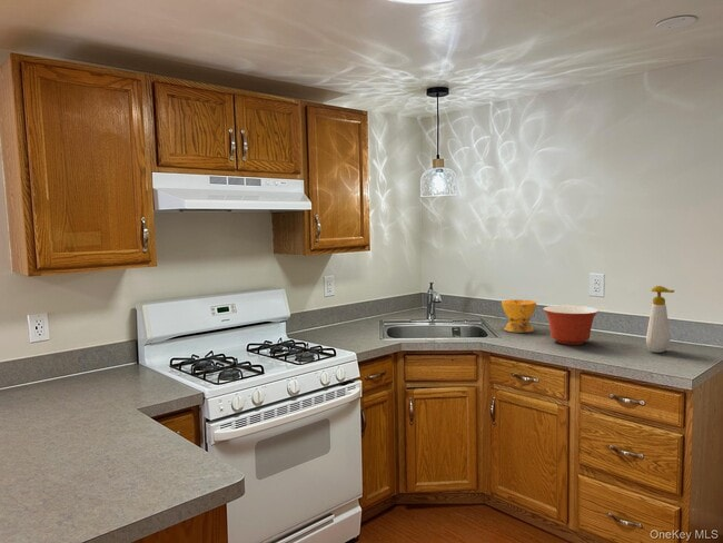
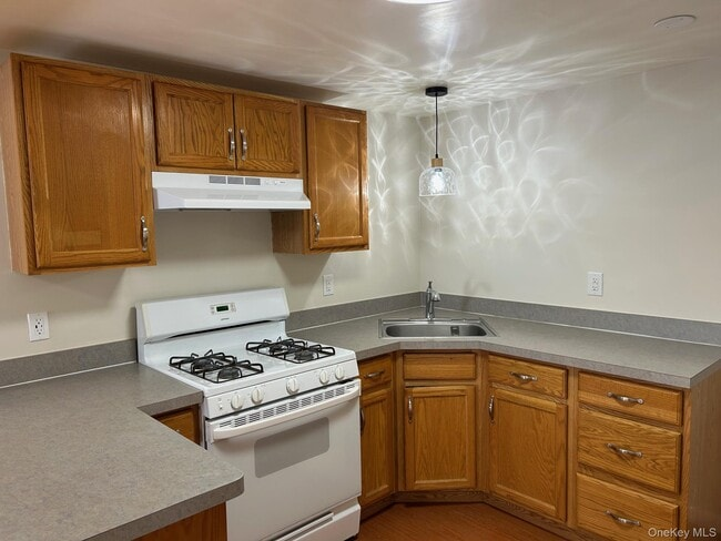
- mixing bowl [542,305,600,346]
- soap bottle [645,285,675,354]
- bowl [501,298,537,334]
